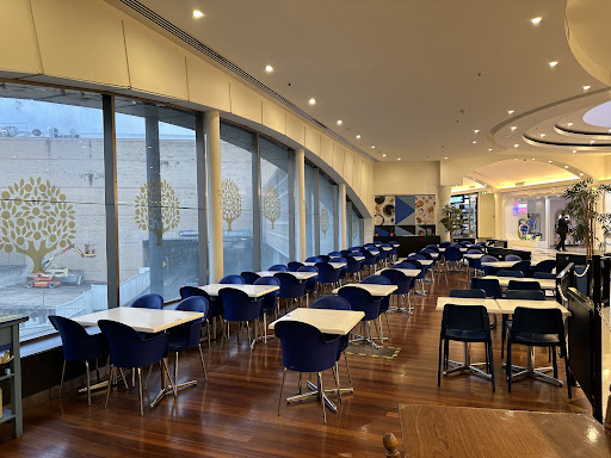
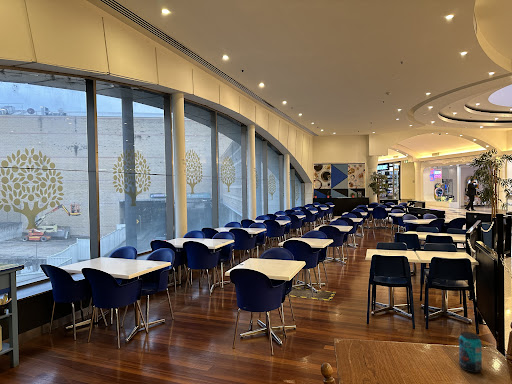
+ beverage can [458,331,483,374]
